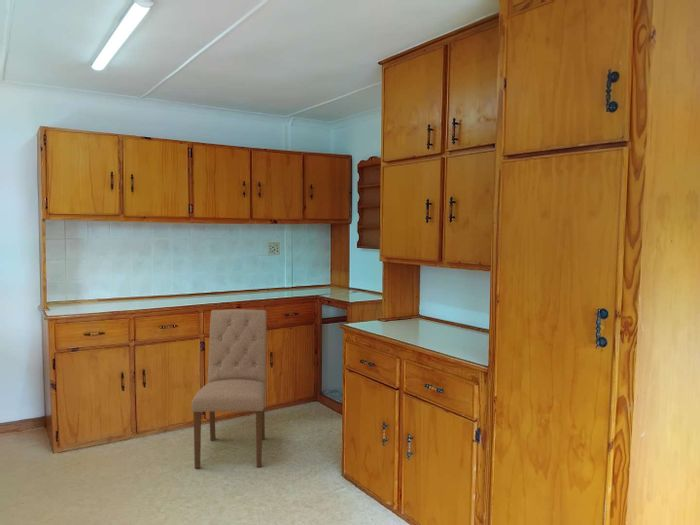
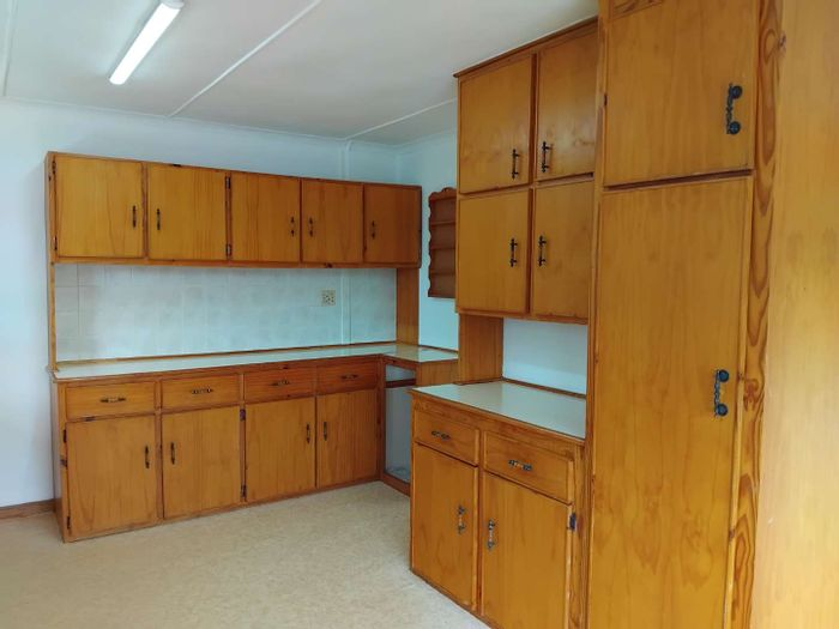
- dining chair [190,308,268,469]
